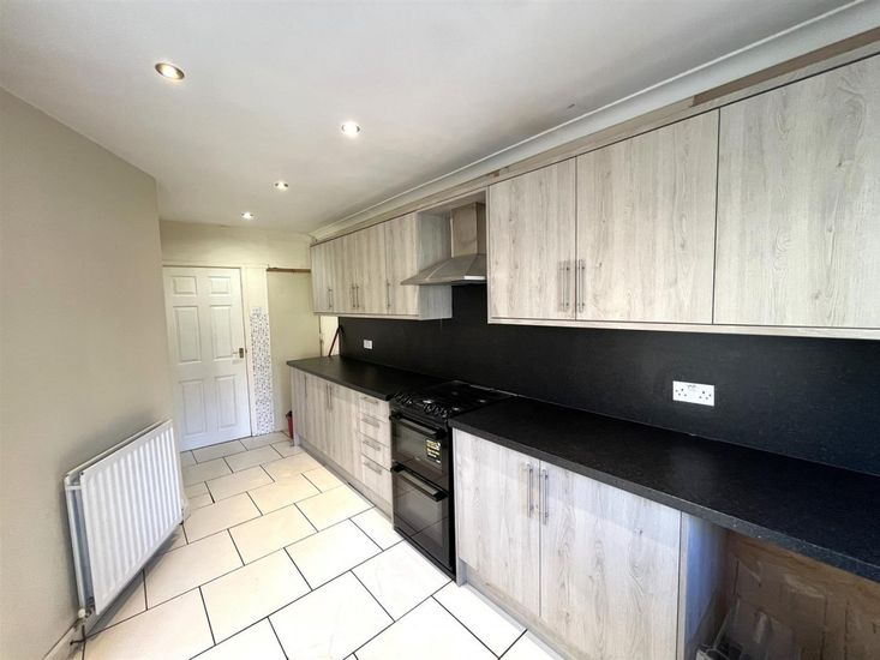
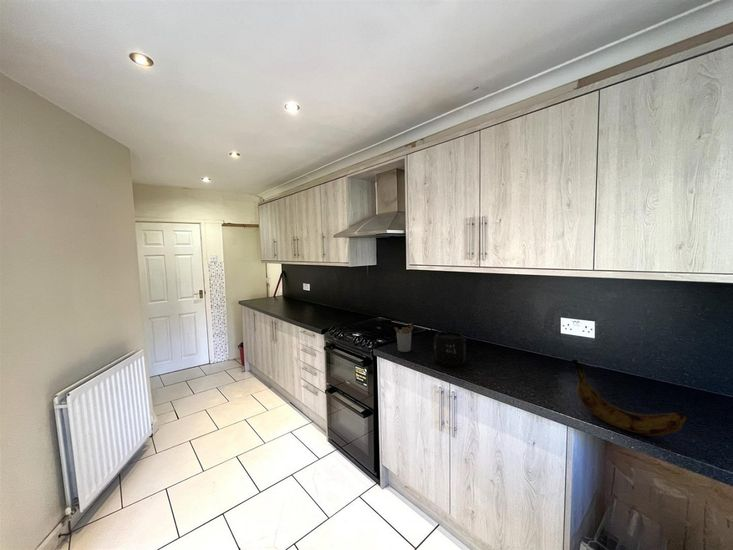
+ utensil holder [393,322,414,353]
+ banana [570,359,688,438]
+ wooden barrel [433,330,467,368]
